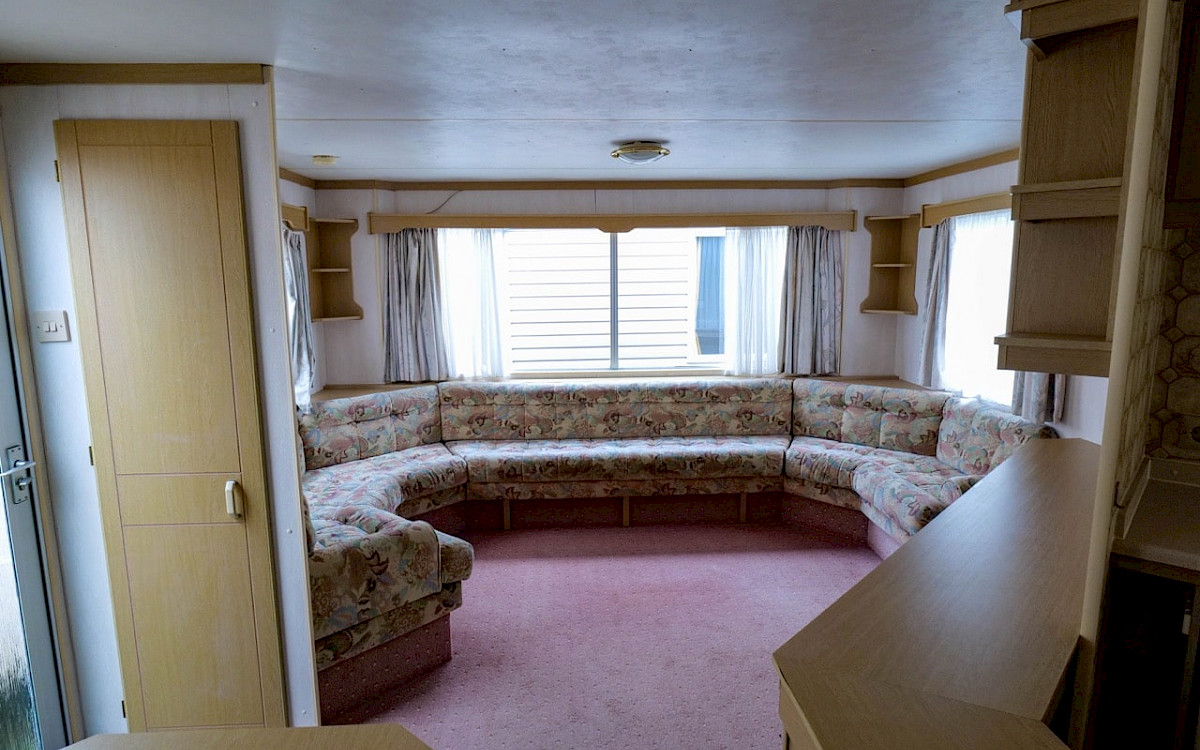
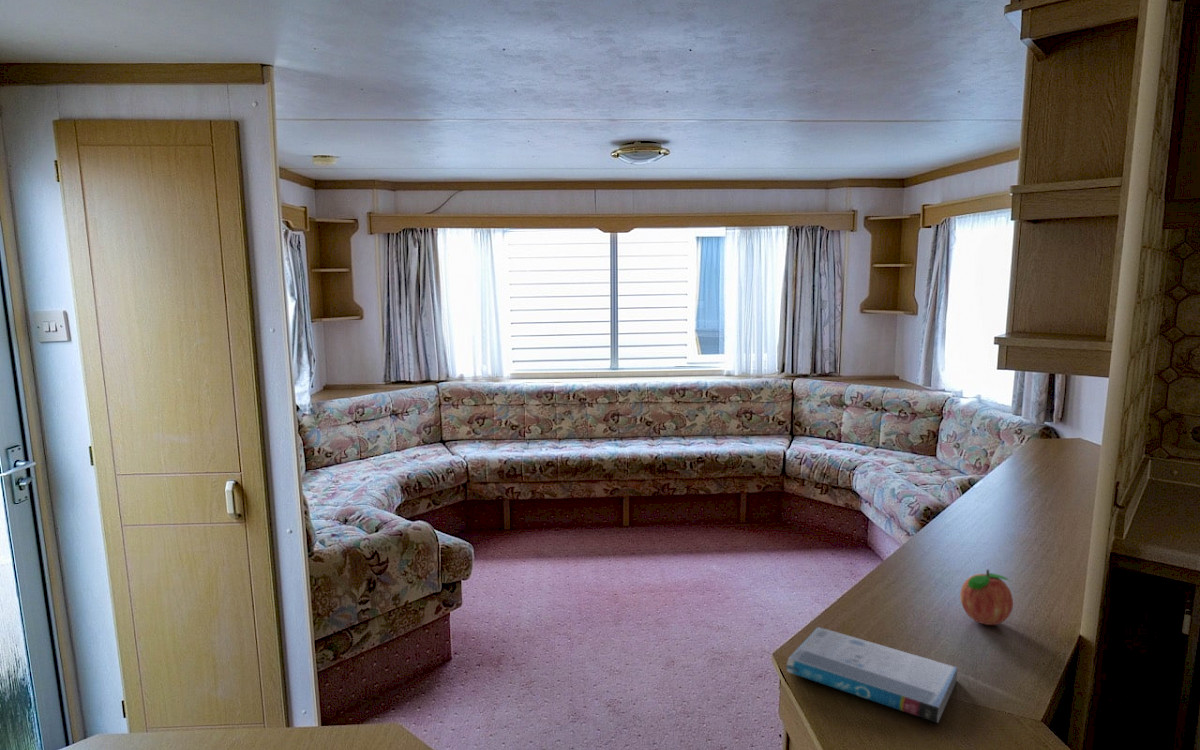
+ book [785,626,958,724]
+ fruit [959,568,1014,626]
